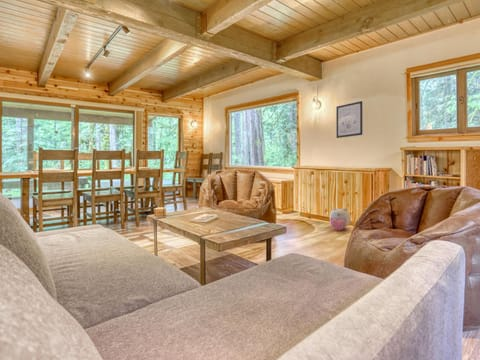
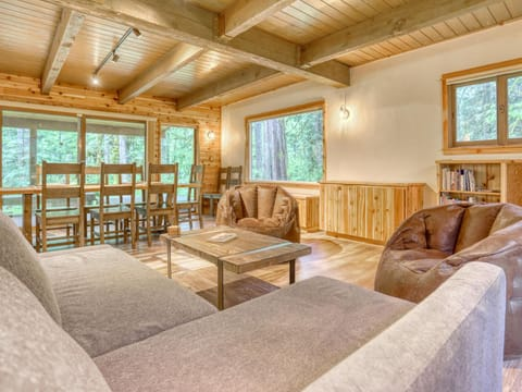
- wall art [335,100,363,139]
- plush toy [329,207,351,231]
